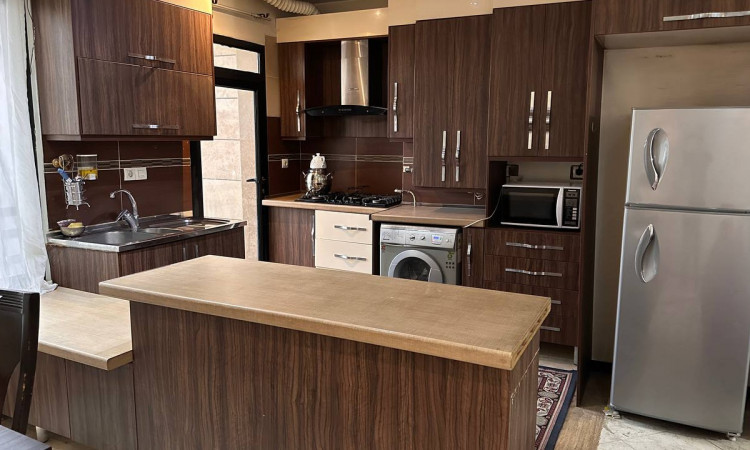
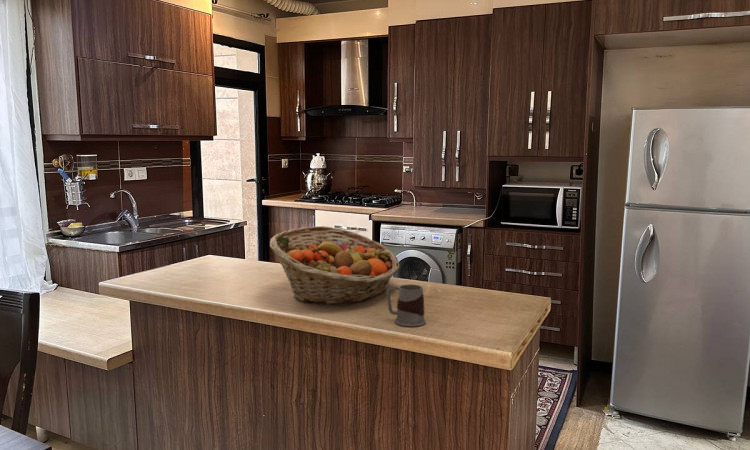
+ mug [385,283,427,327]
+ fruit basket [269,225,400,306]
